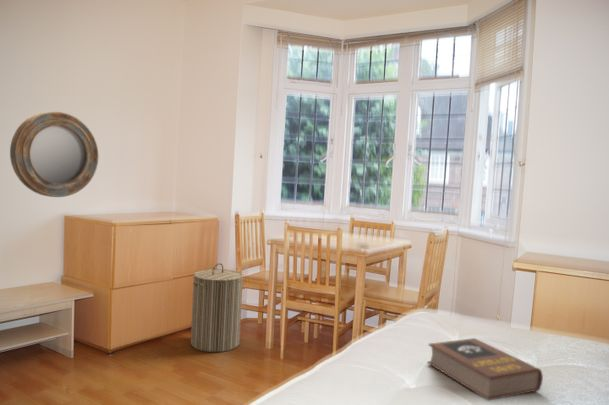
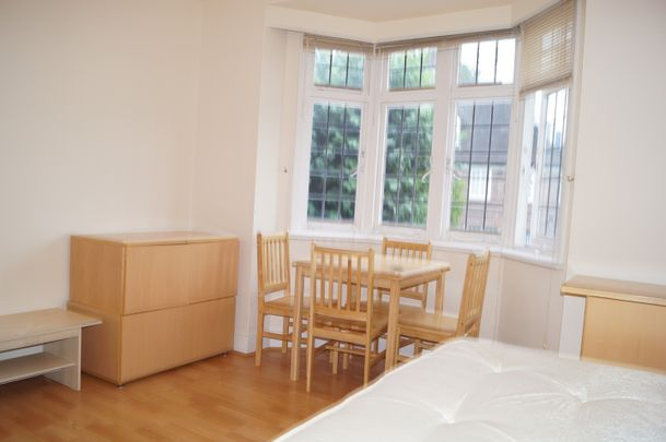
- laundry hamper [190,262,244,353]
- home mirror [9,111,99,198]
- book [426,337,544,402]
